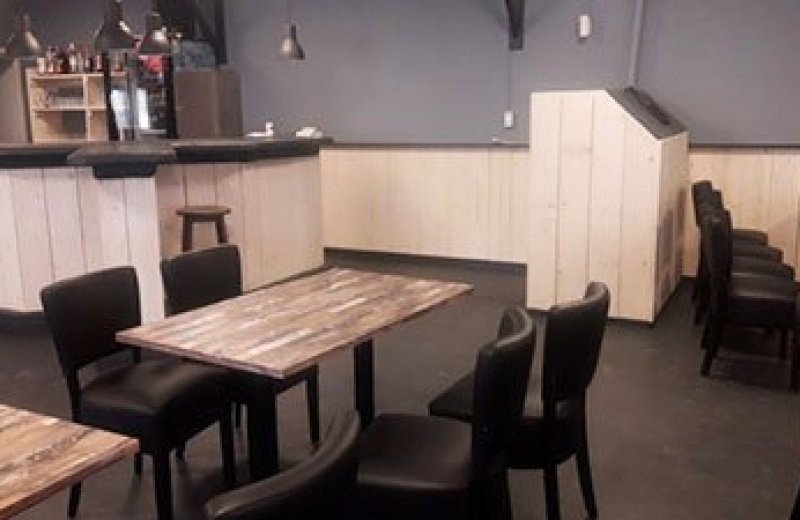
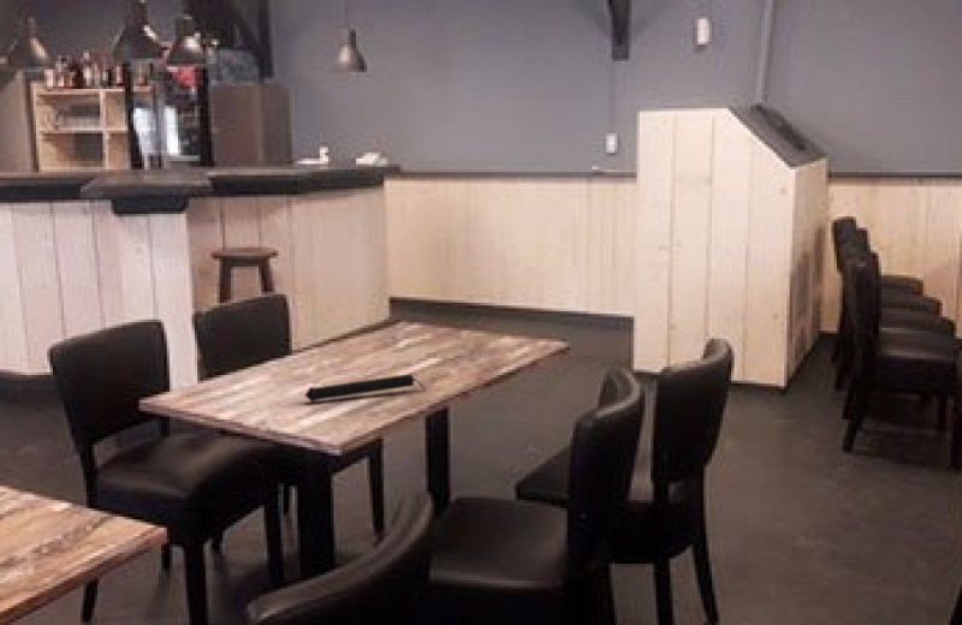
+ candle [304,373,427,404]
